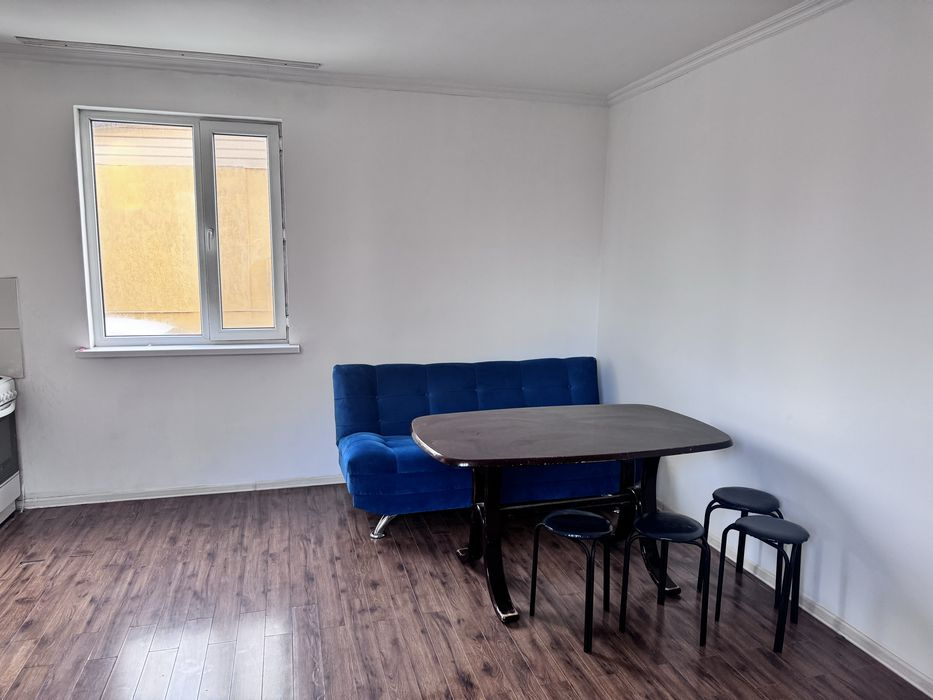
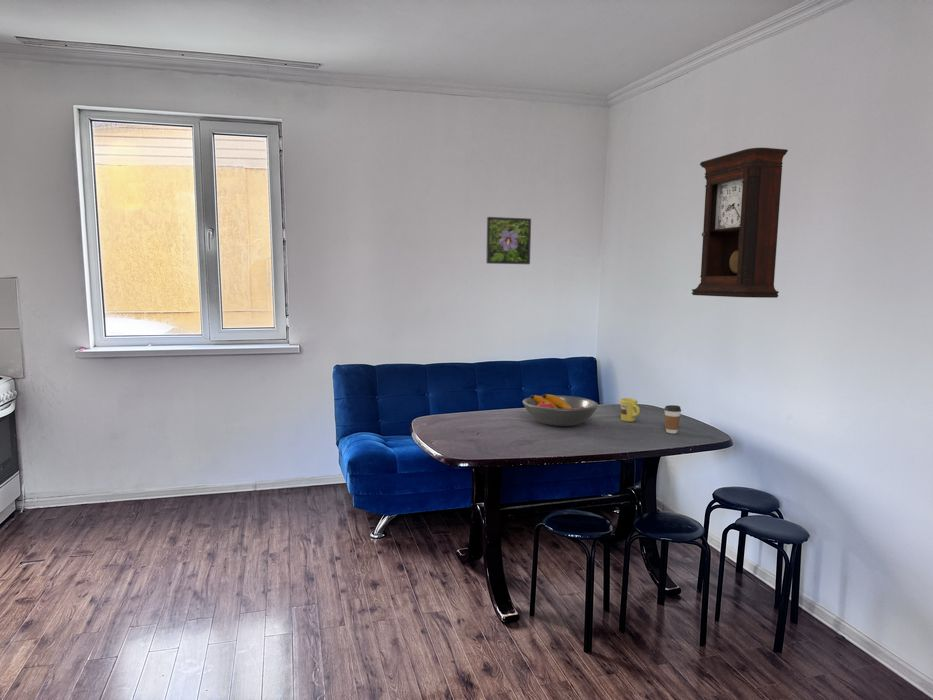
+ coffee cup [663,404,682,434]
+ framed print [485,216,532,265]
+ mug [619,397,641,423]
+ pendulum clock [691,147,789,299]
+ fruit bowl [522,393,599,427]
